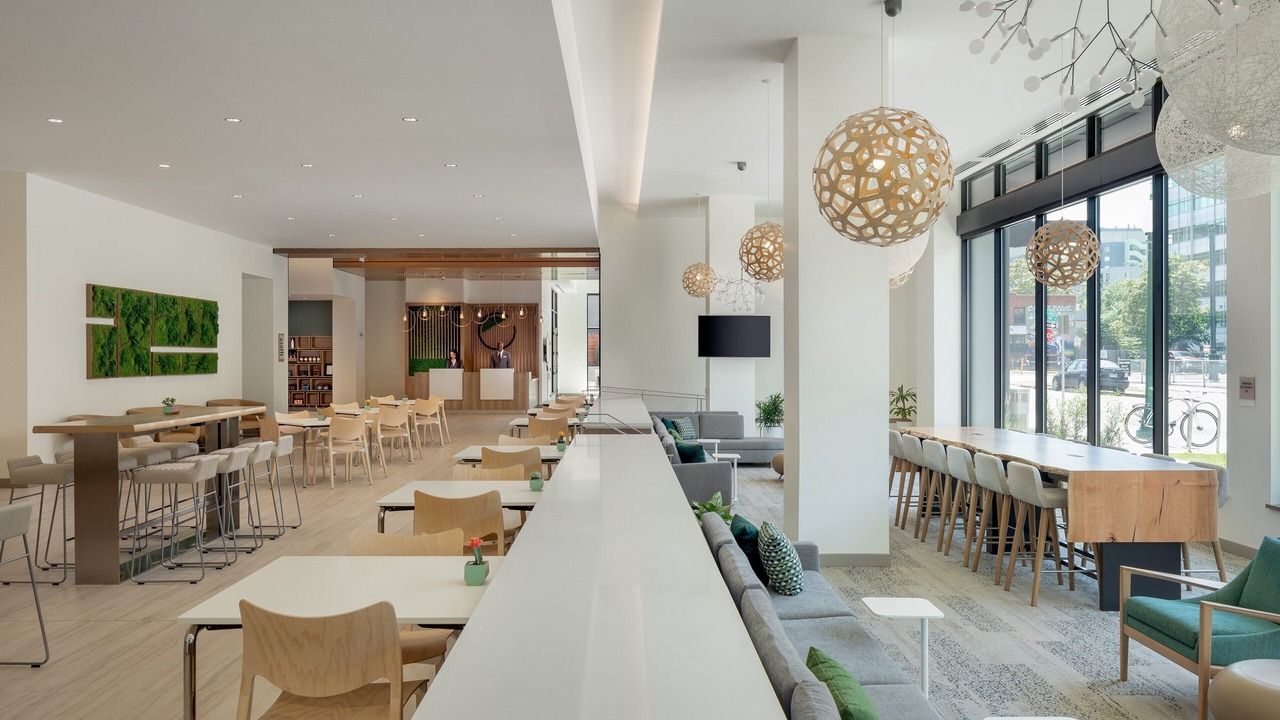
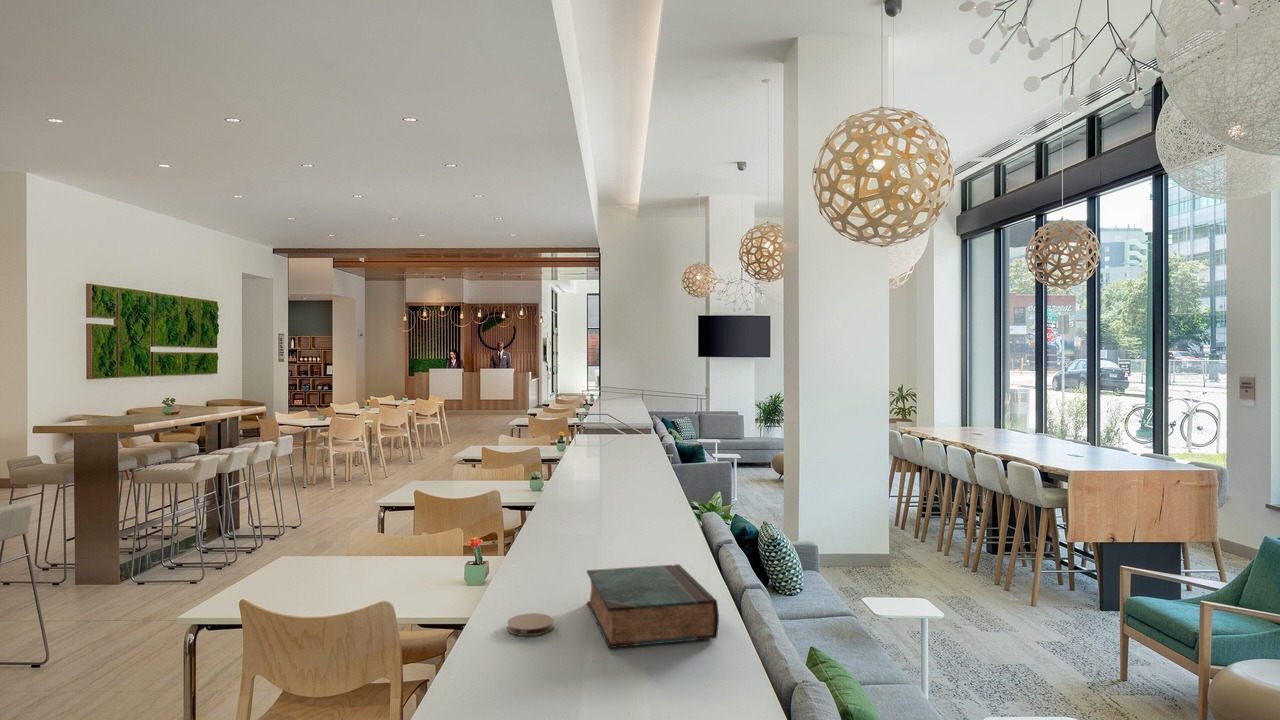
+ book [586,563,720,649]
+ coaster [506,612,555,637]
